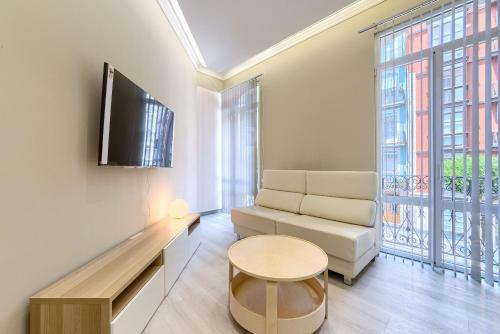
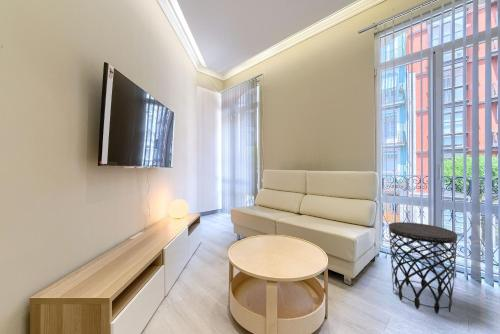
+ side table [388,221,458,315]
